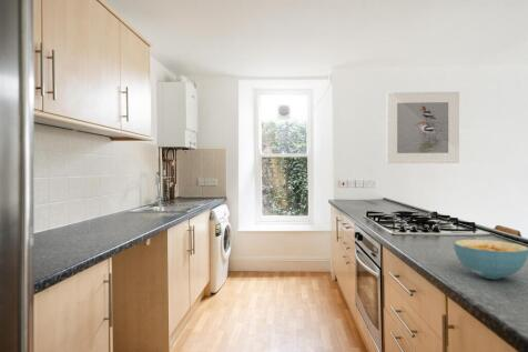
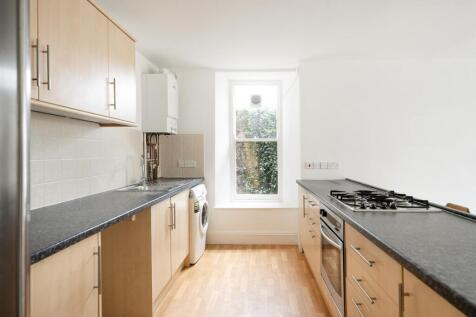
- cereal bowl [453,239,528,280]
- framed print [385,91,460,164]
